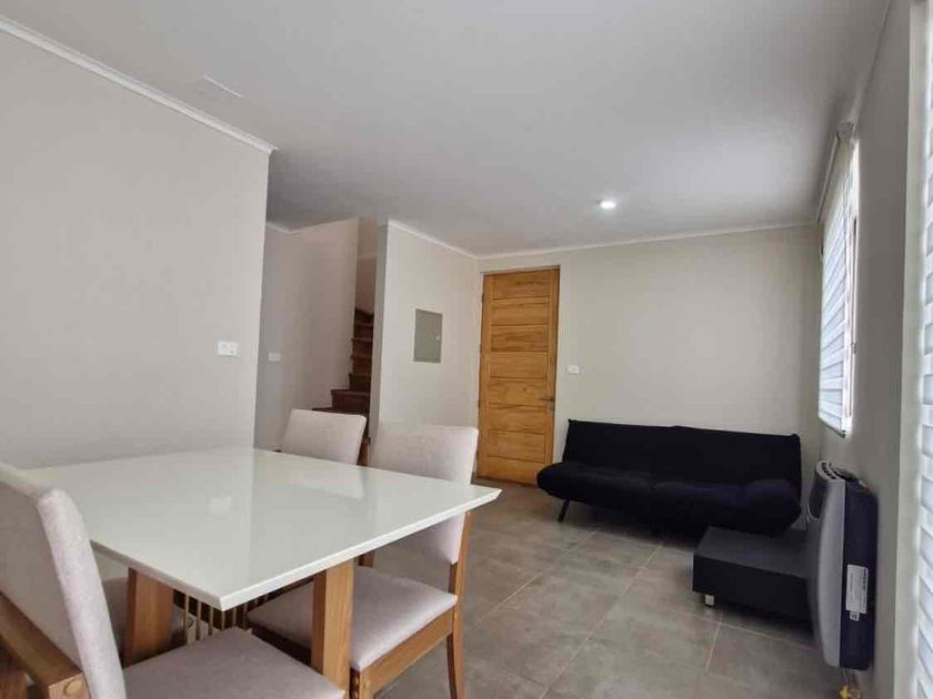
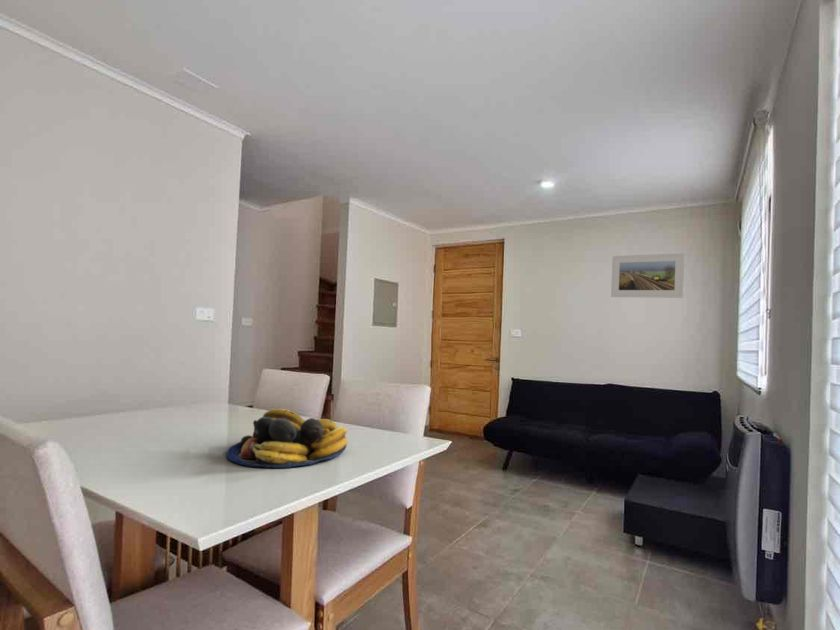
+ fruit bowl [225,408,349,469]
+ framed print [610,252,685,299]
